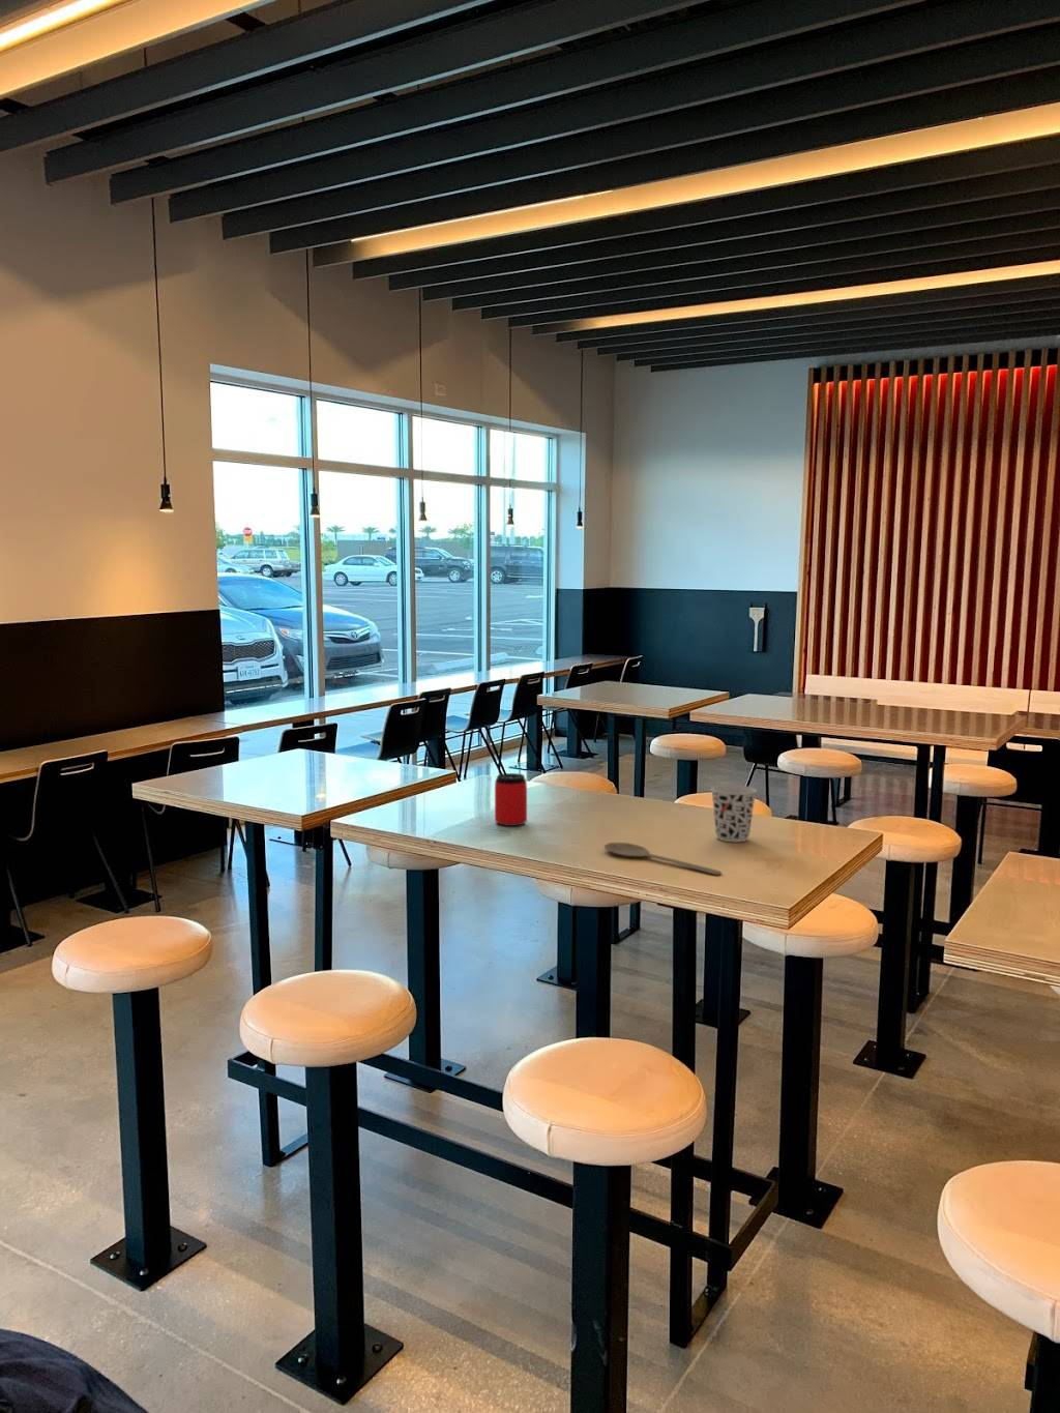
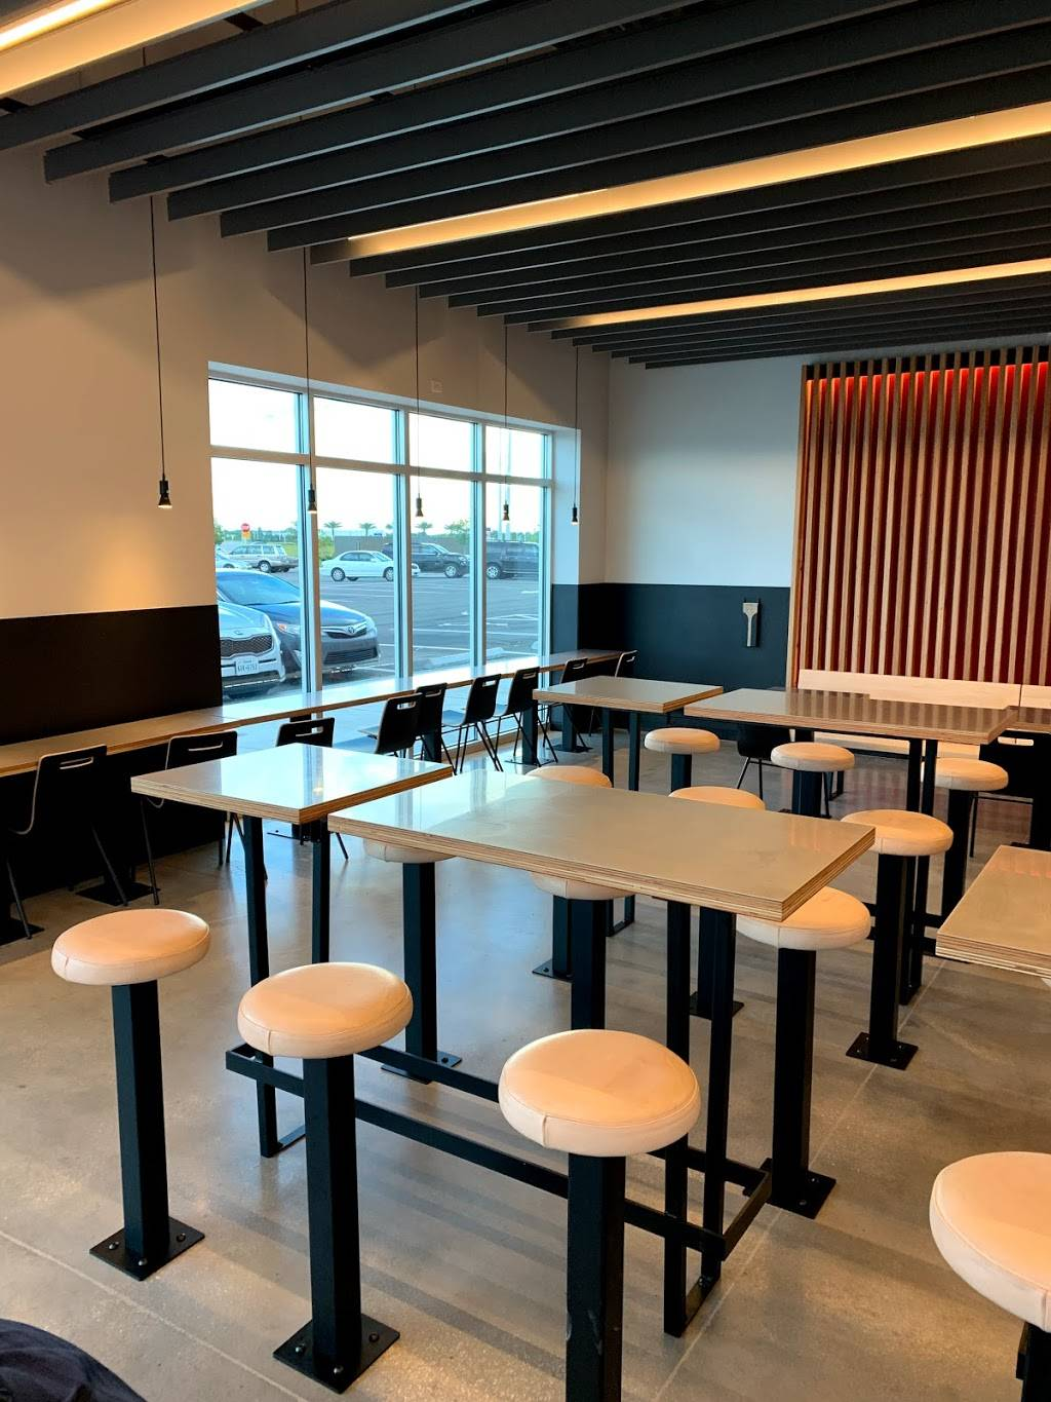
- wooden spoon [603,842,723,876]
- can [493,773,528,827]
- cup [710,784,758,843]
